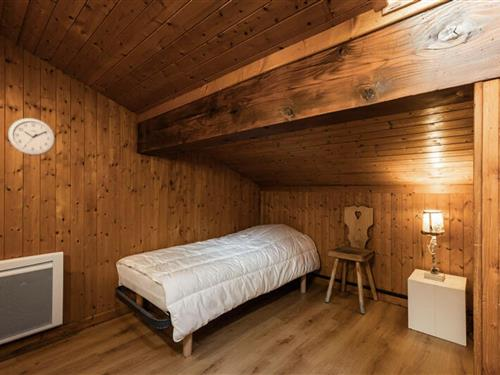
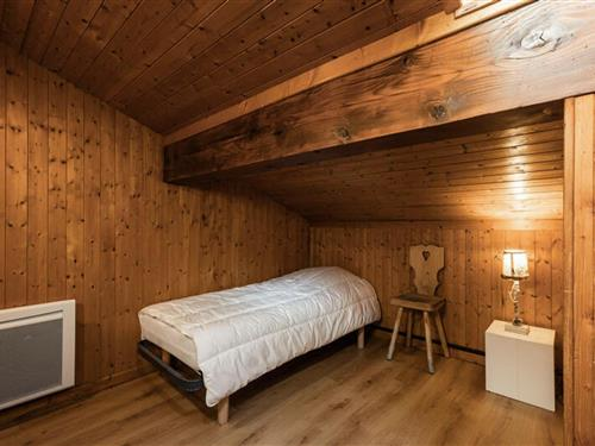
- wall clock [7,117,56,157]
